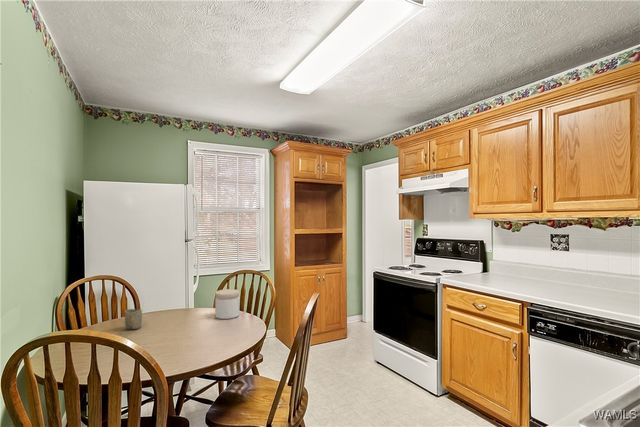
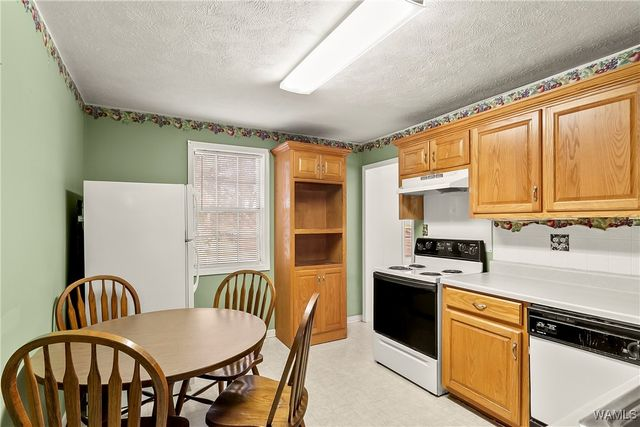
- cup [124,308,143,330]
- jar [214,288,240,320]
